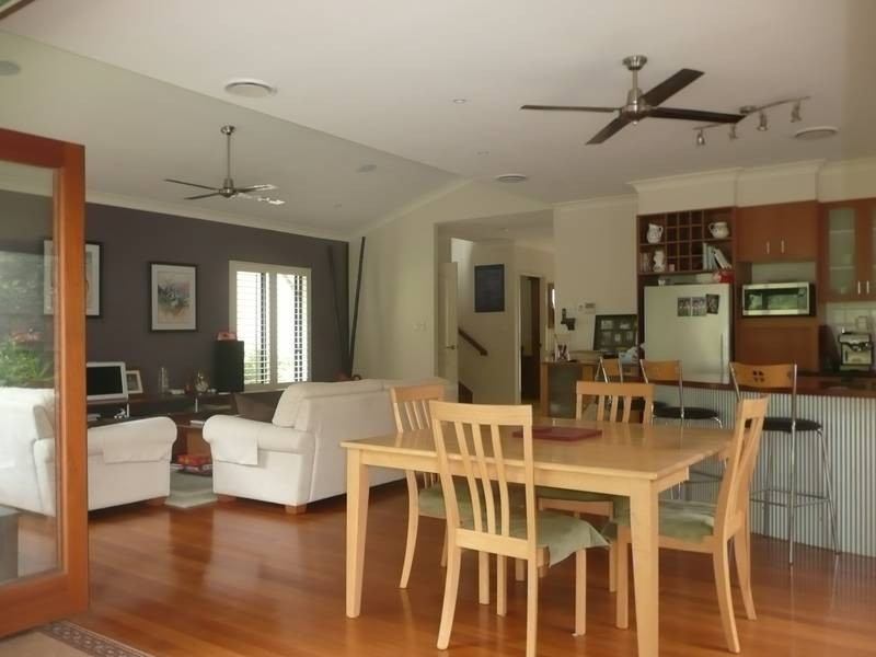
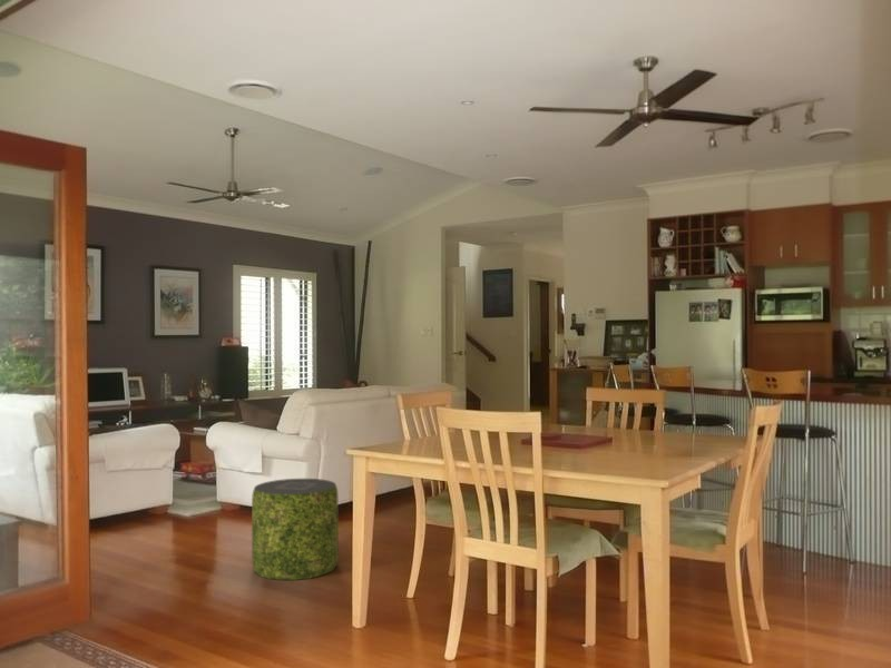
+ pouf [251,478,340,581]
